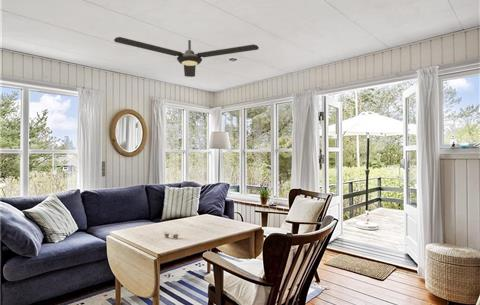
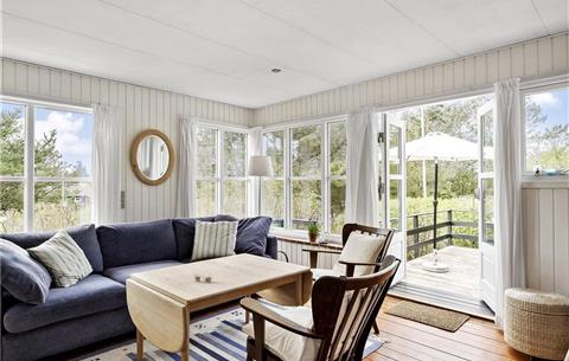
- ceiling fan [113,36,260,78]
